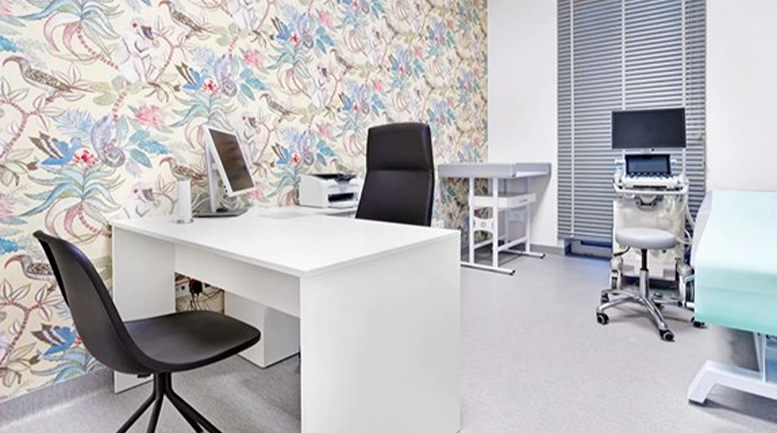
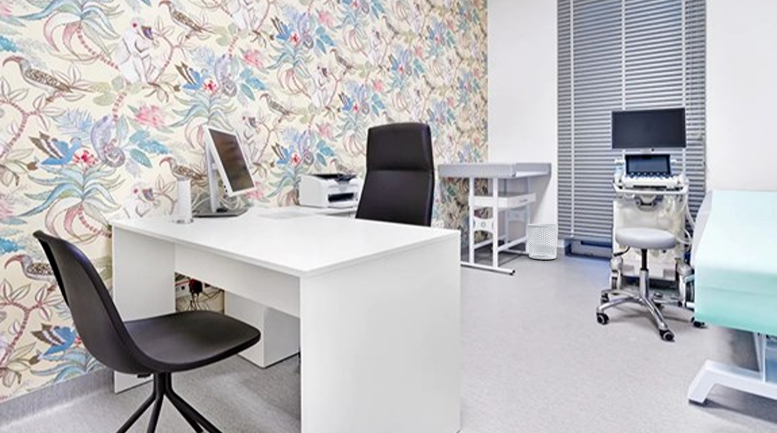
+ waste bin [527,223,559,260]
